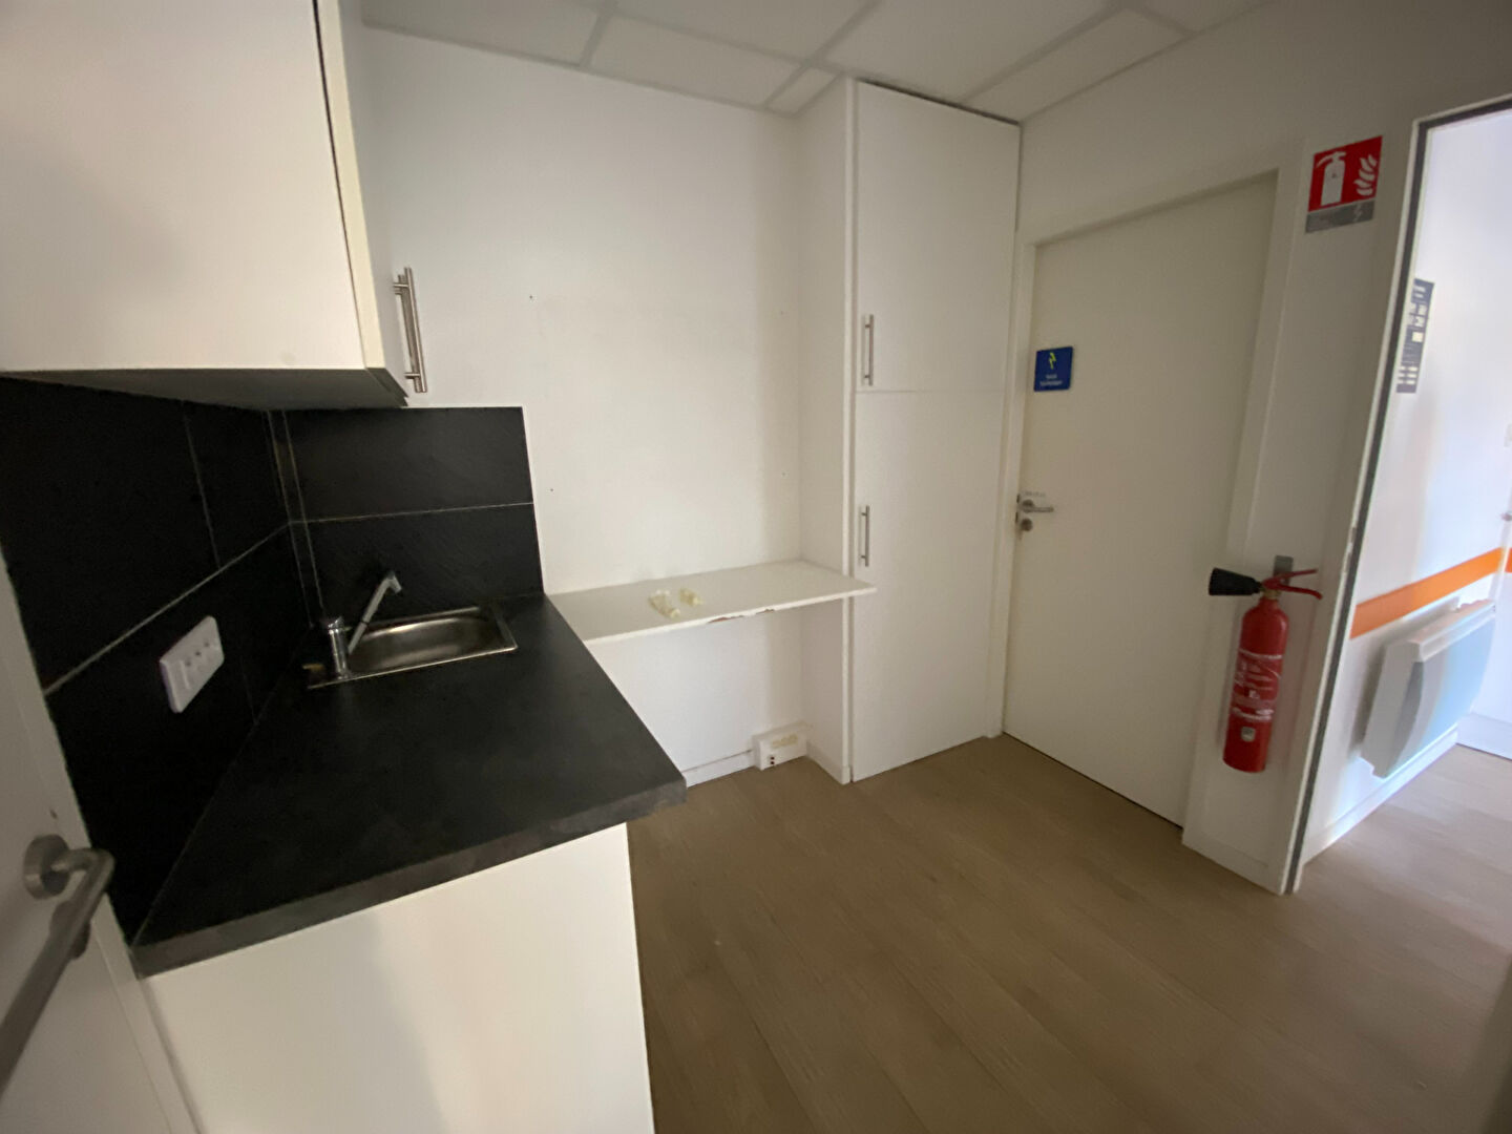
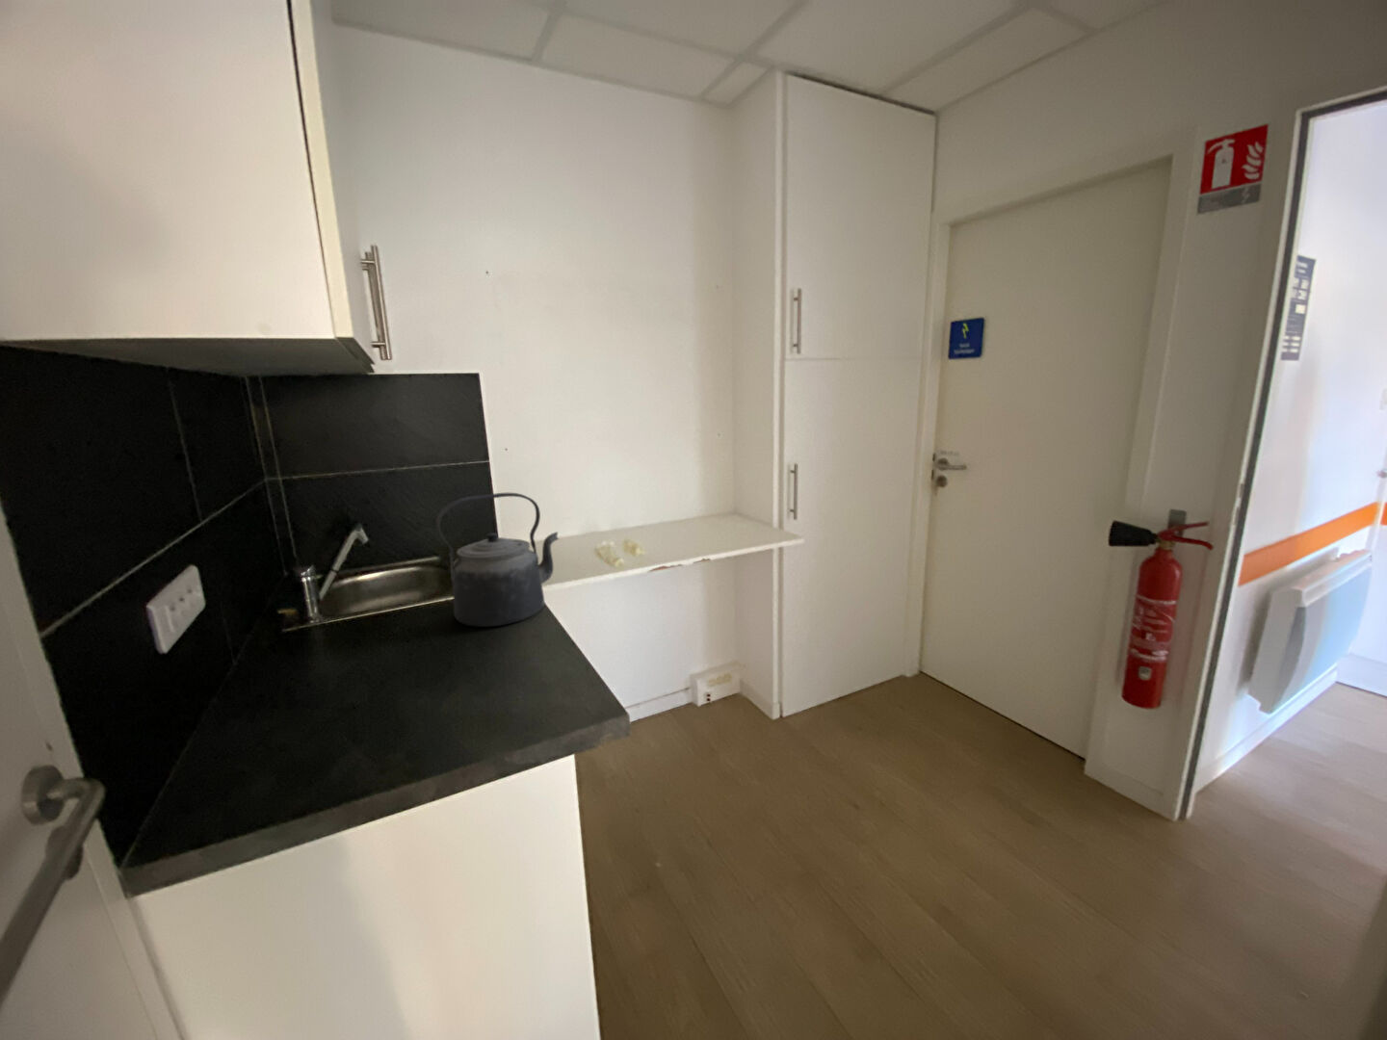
+ kettle [436,492,559,628]
